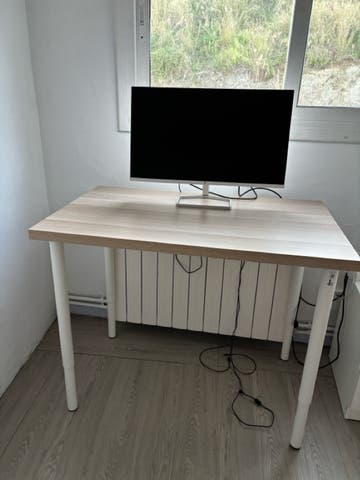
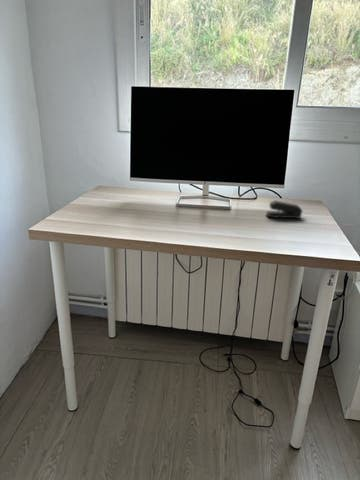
+ stapler [265,199,303,220]
